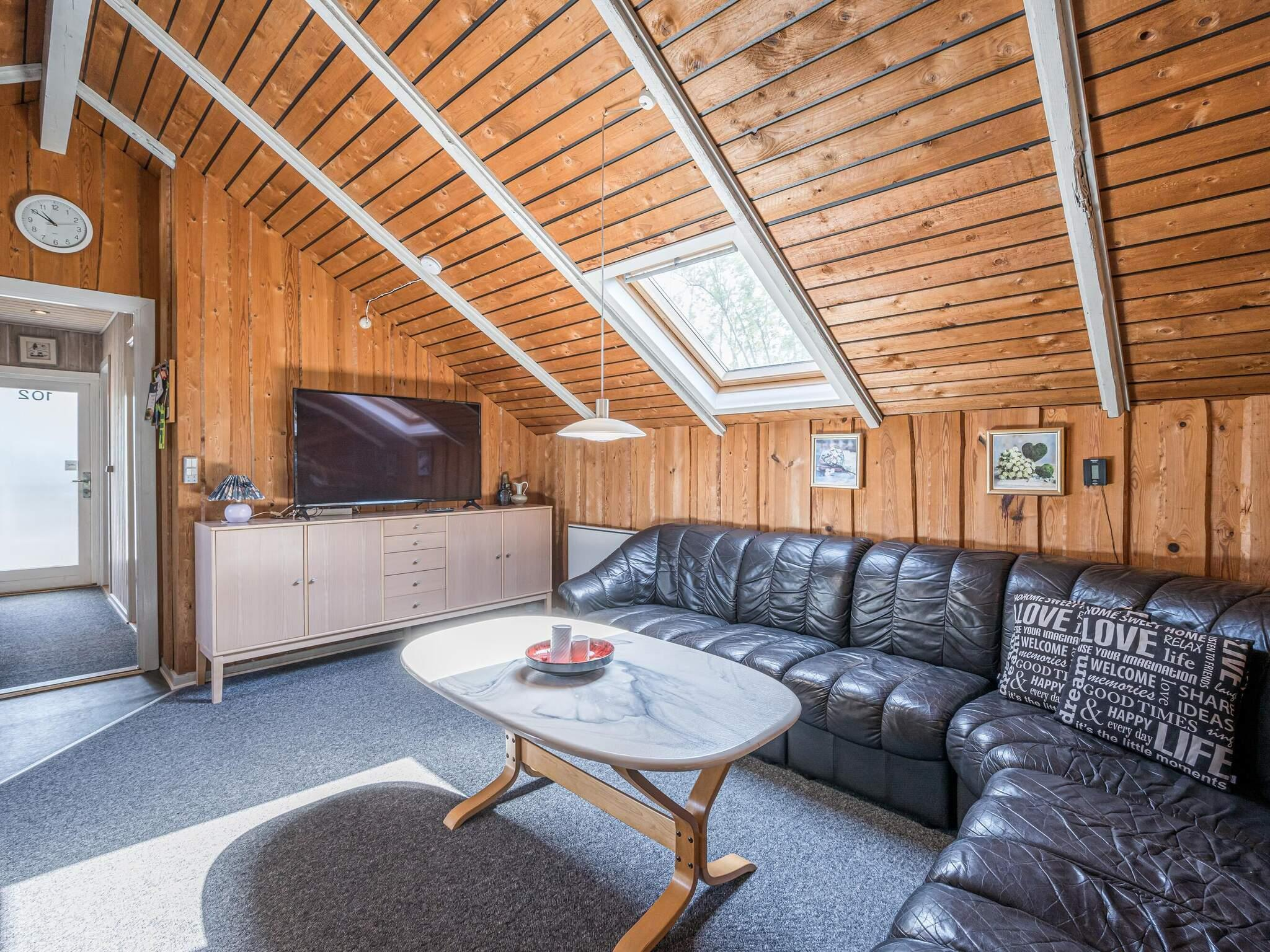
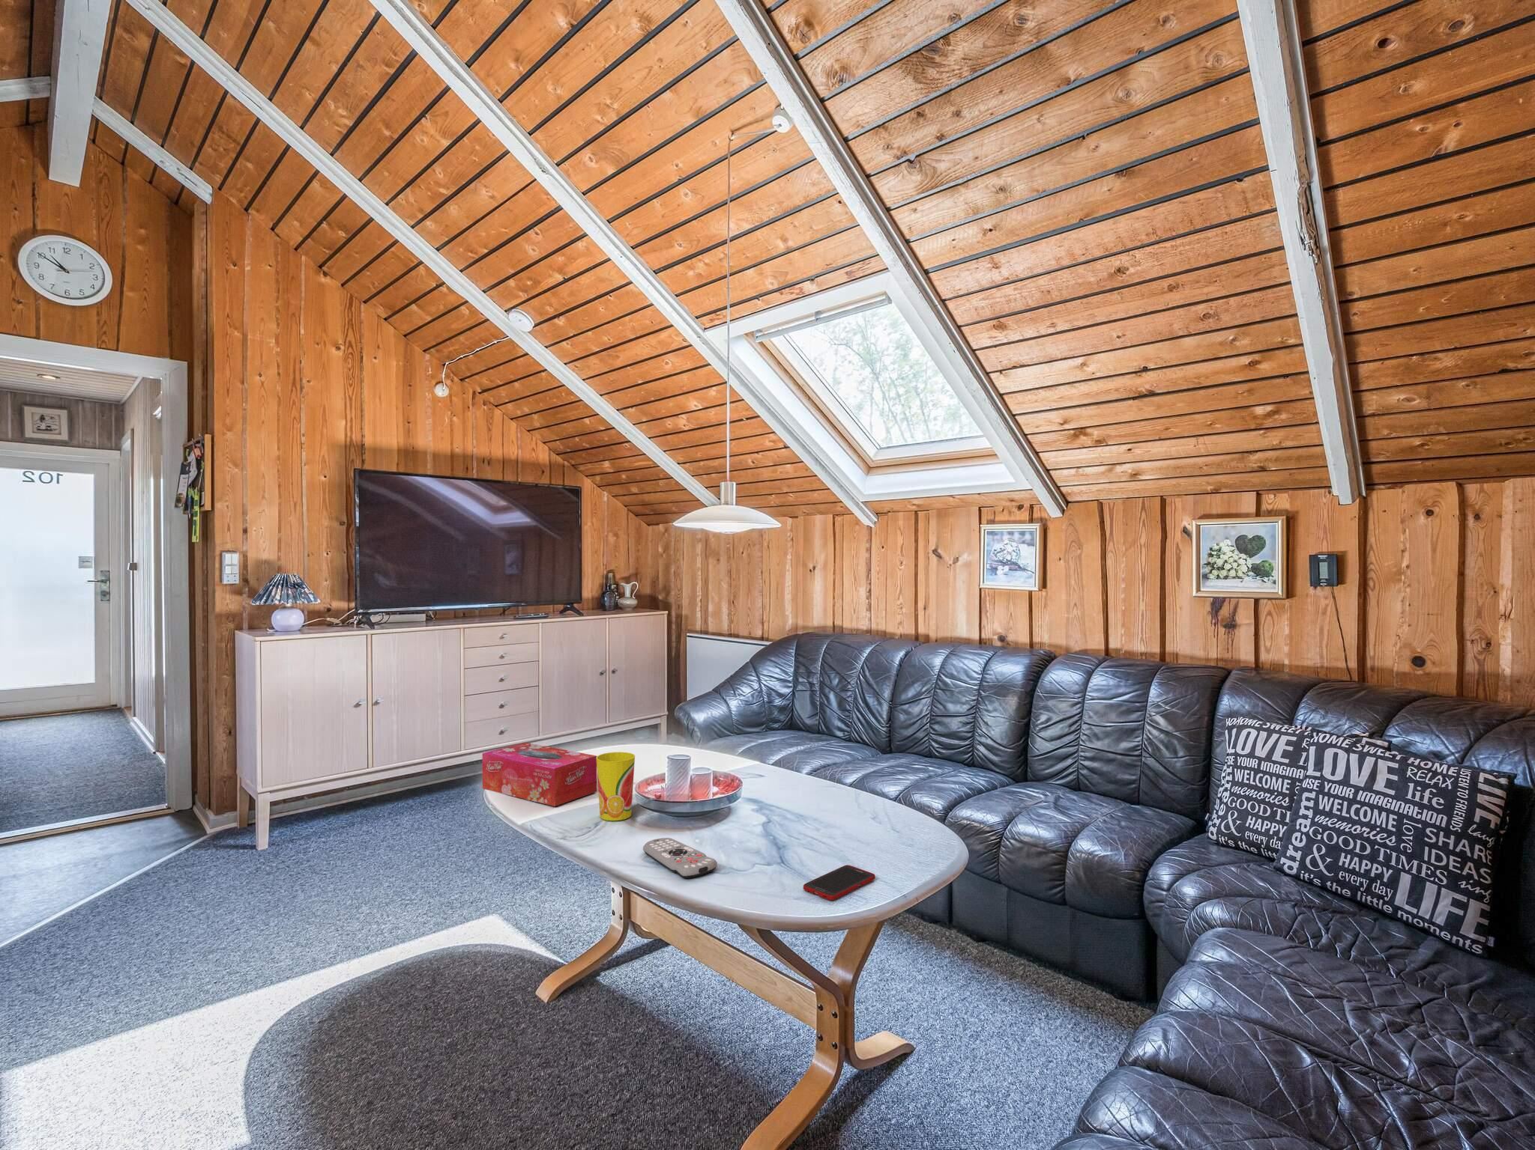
+ tissue box [482,742,597,807]
+ cell phone [803,864,875,901]
+ remote control [642,837,718,879]
+ cup [596,751,636,821]
